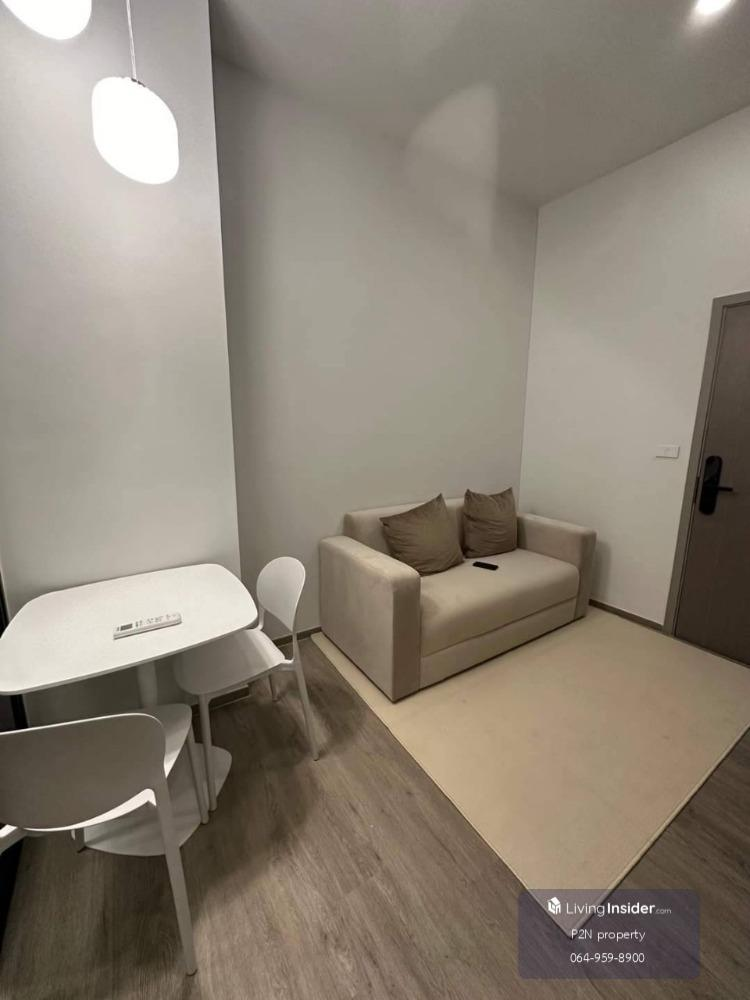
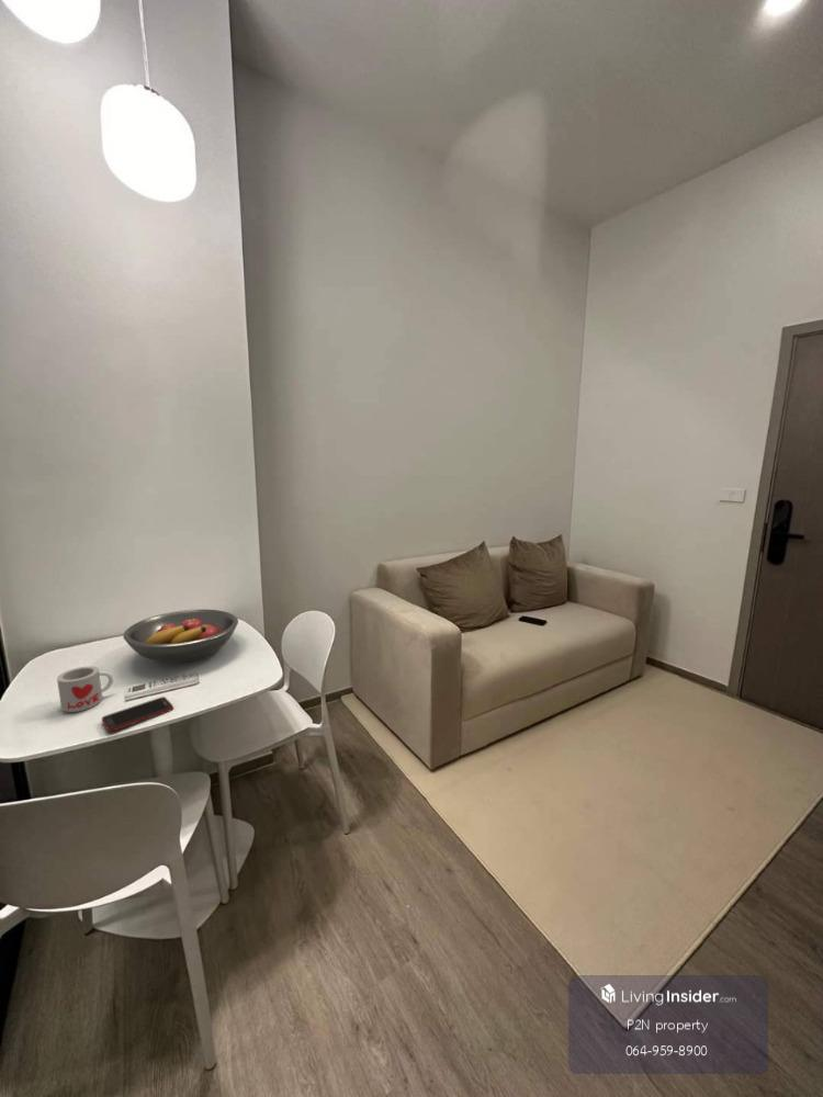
+ fruit bowl [122,608,239,664]
+ cell phone [101,695,174,733]
+ mug [56,665,114,713]
